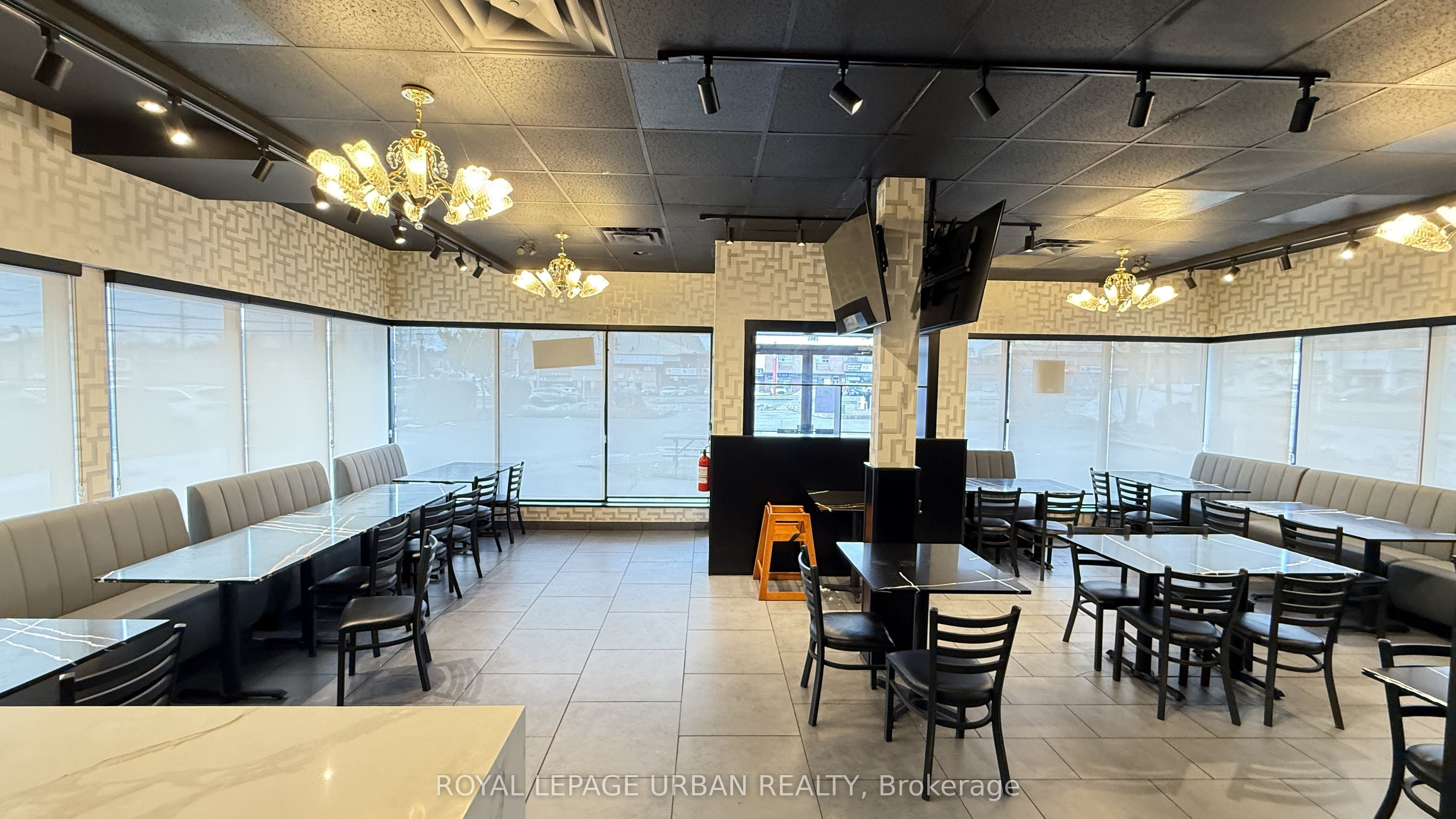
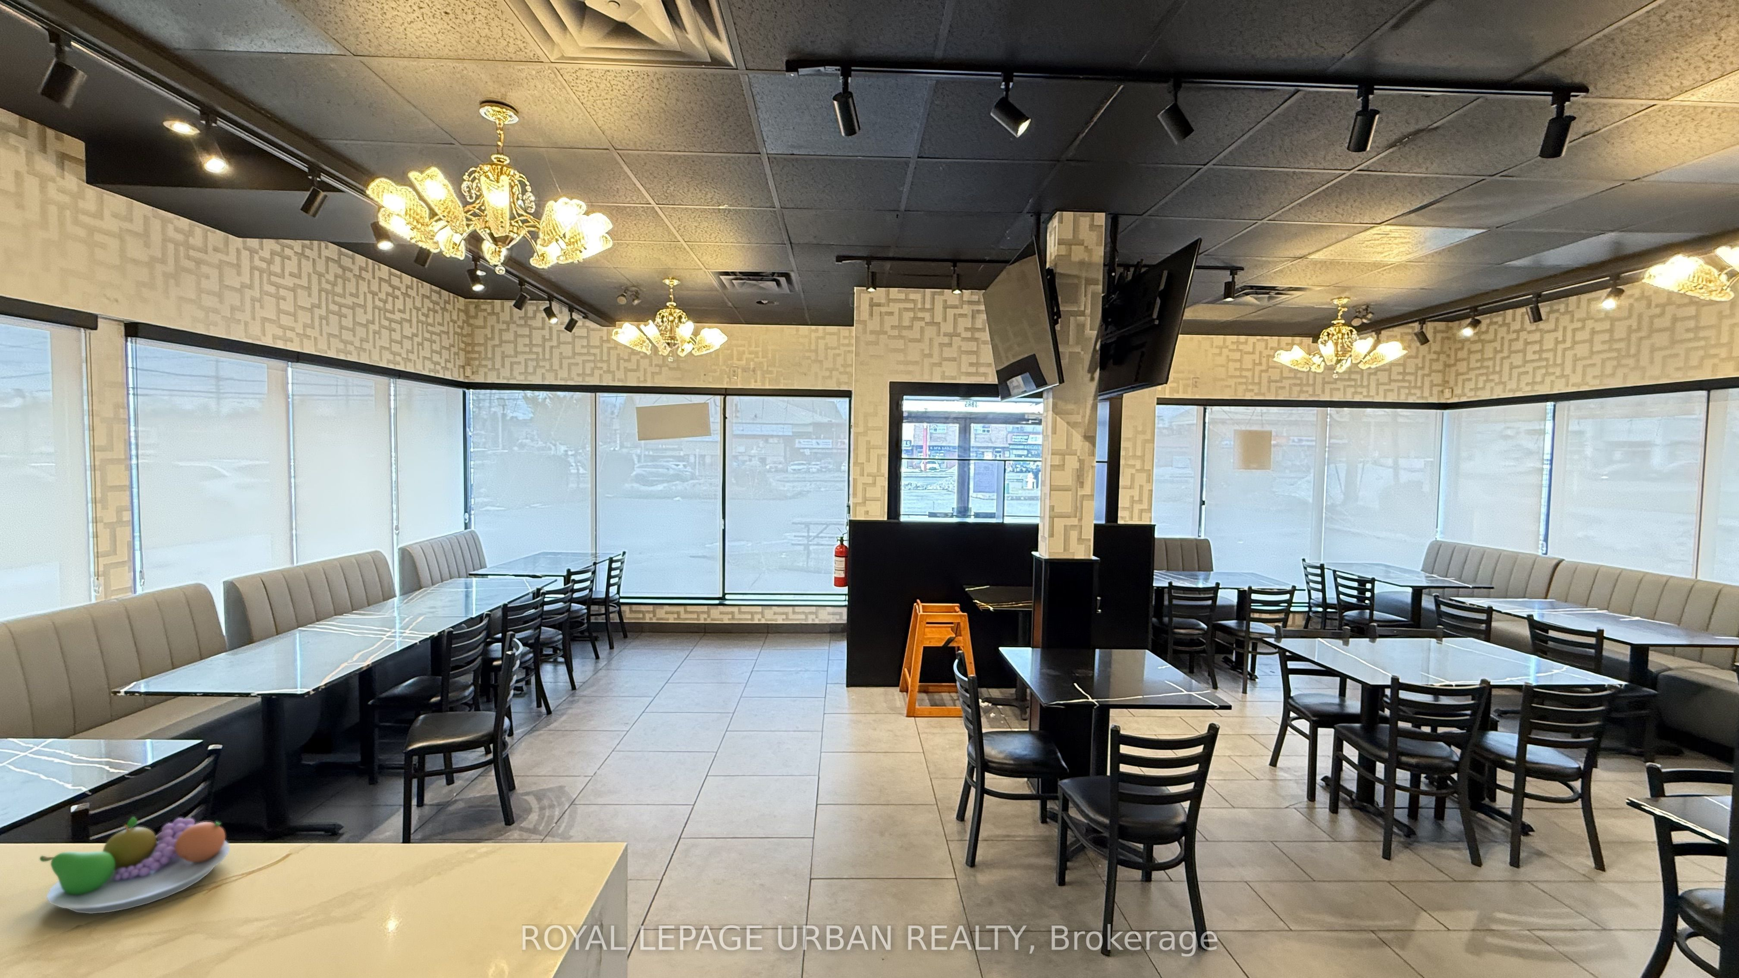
+ fruit bowl [39,817,231,915]
